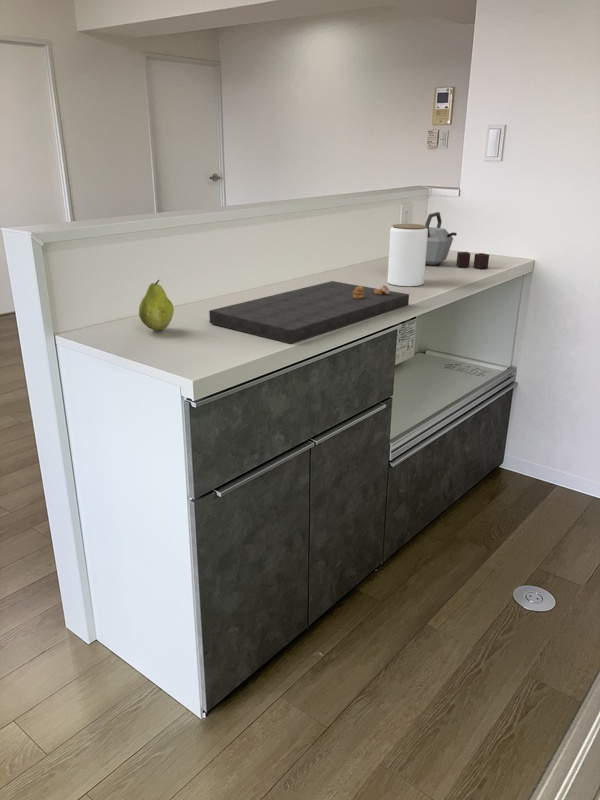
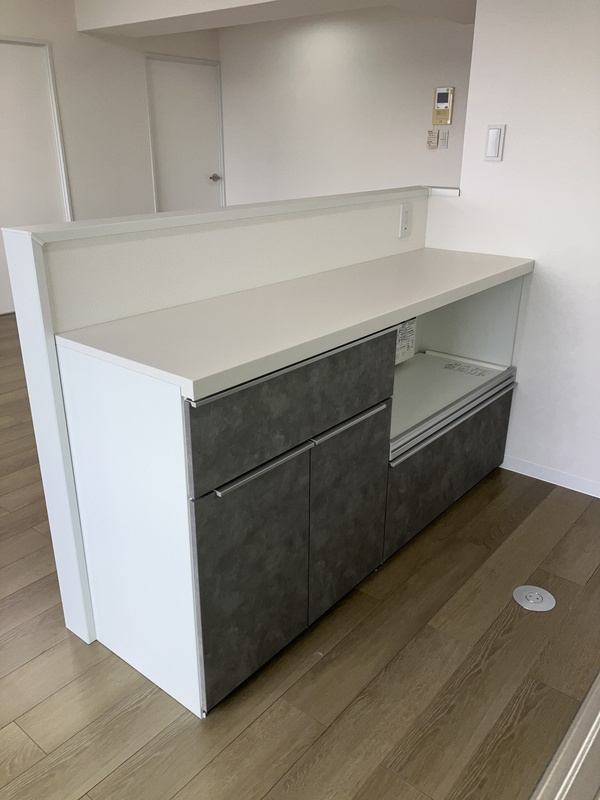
- kettle [424,211,490,270]
- cutting board [208,280,410,345]
- jar [386,223,428,287]
- fruit [138,279,175,332]
